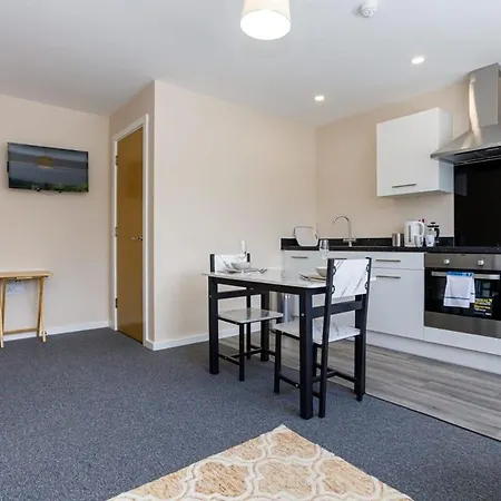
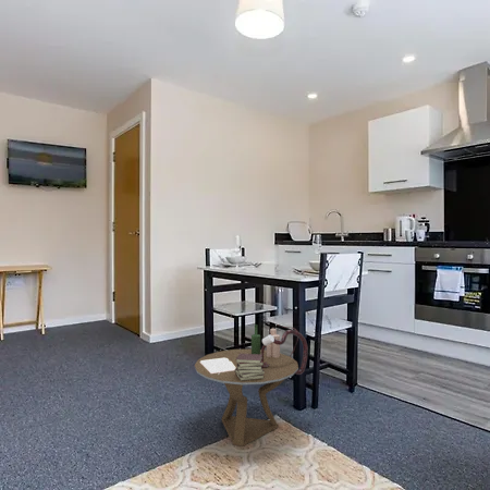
+ side table [194,323,309,448]
